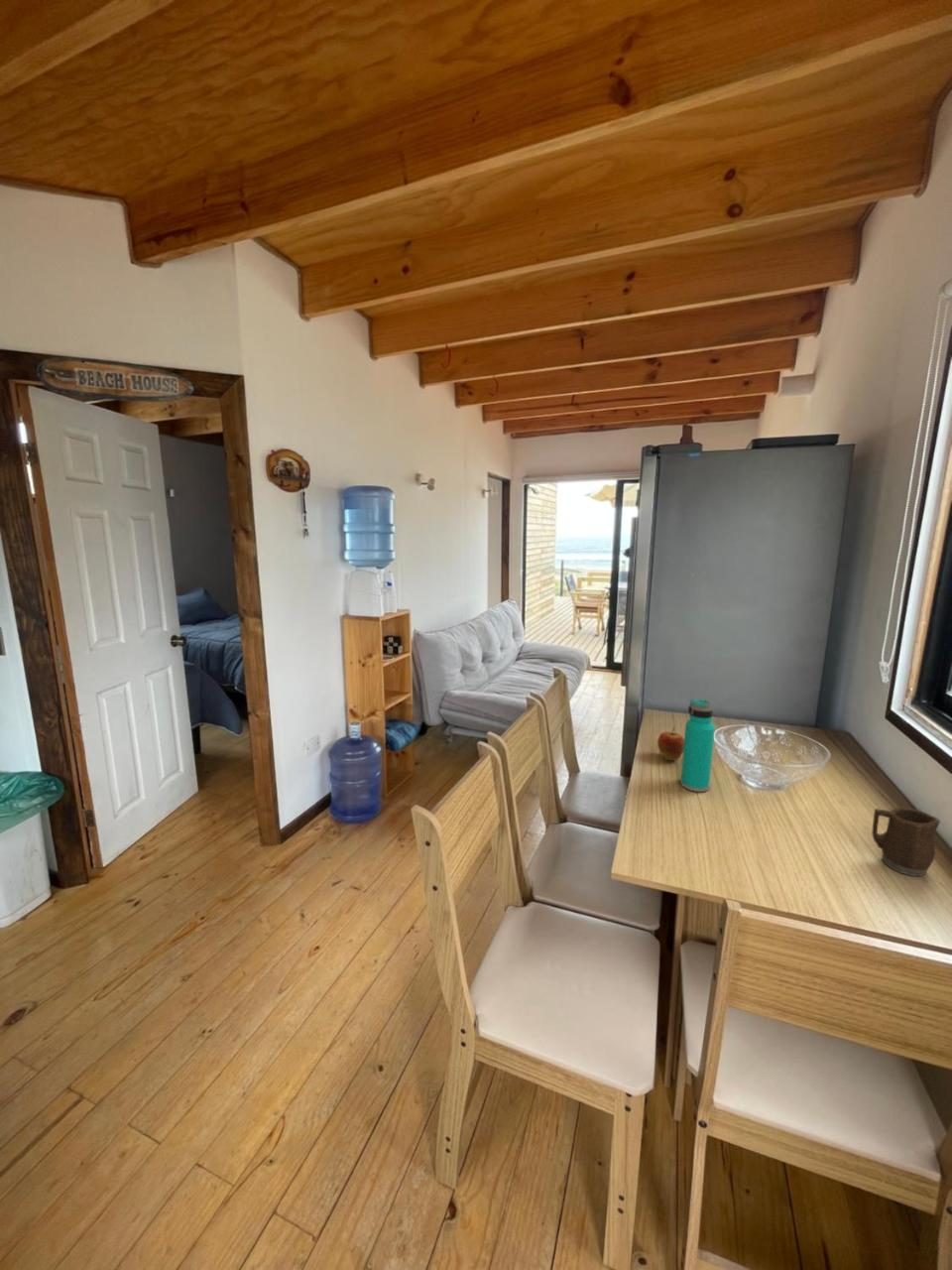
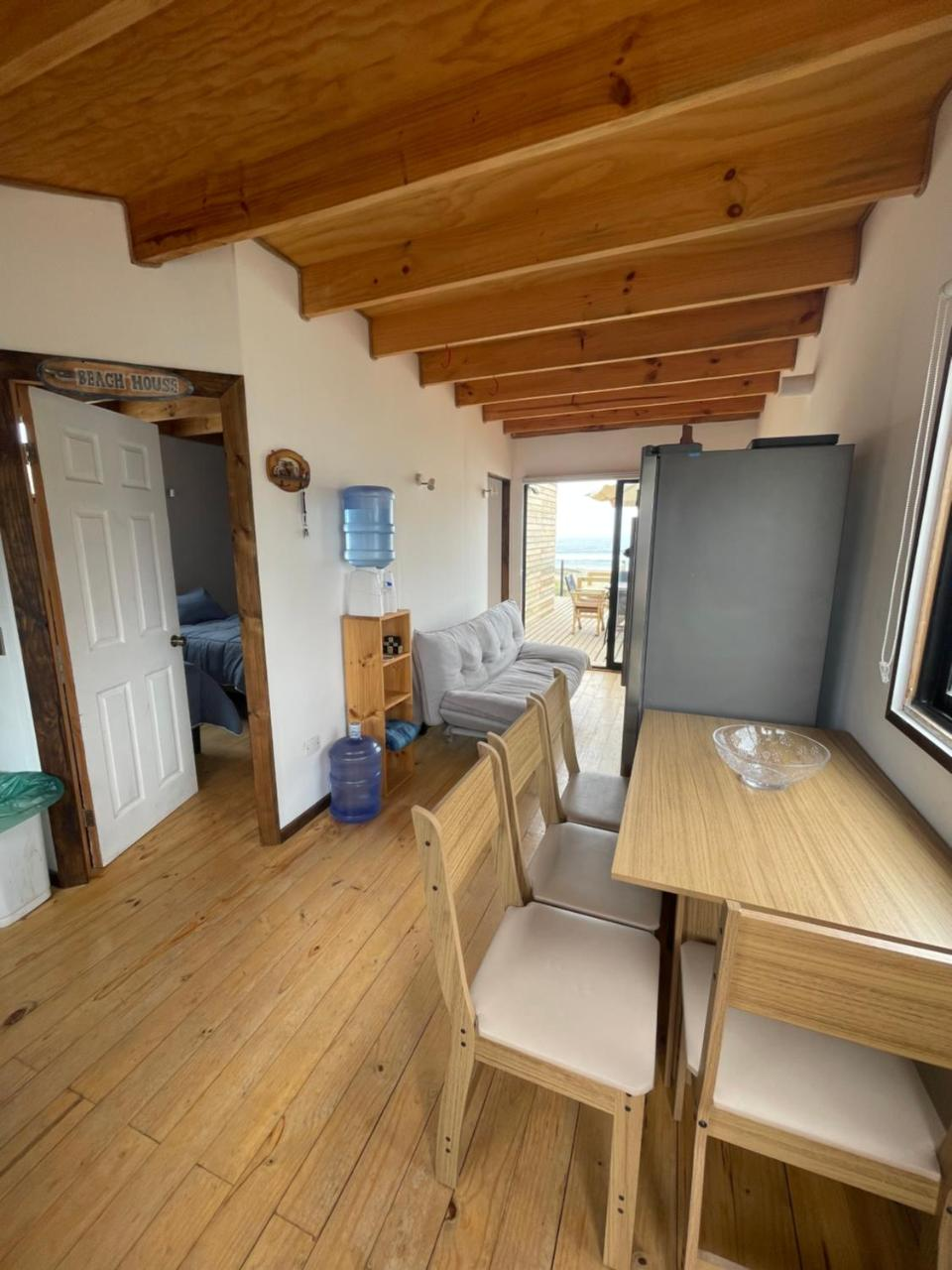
- water bottle [679,699,716,793]
- apple [656,726,684,761]
- mug [871,807,941,877]
